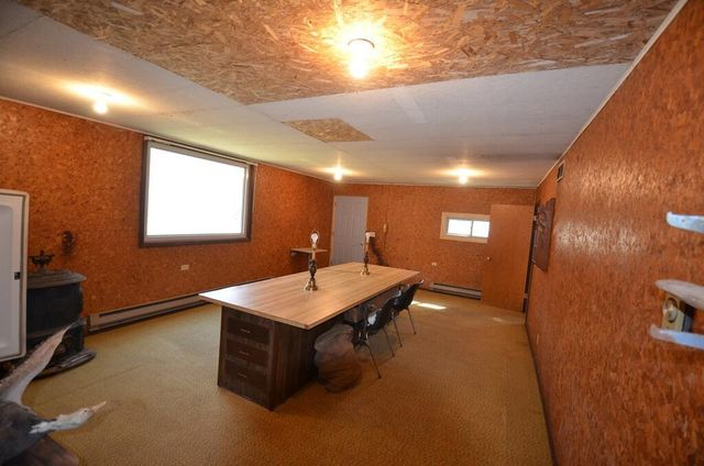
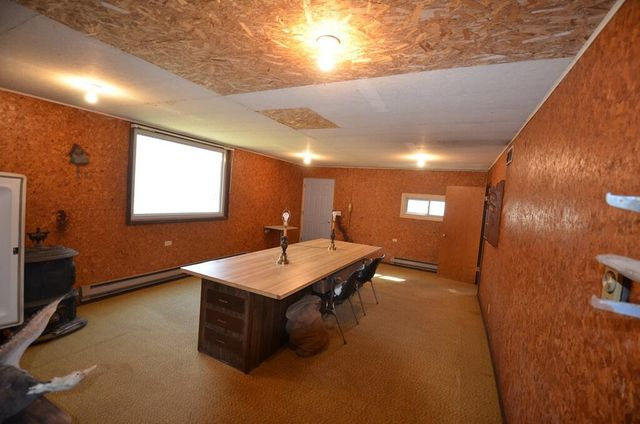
+ cuckoo clock [64,142,92,181]
